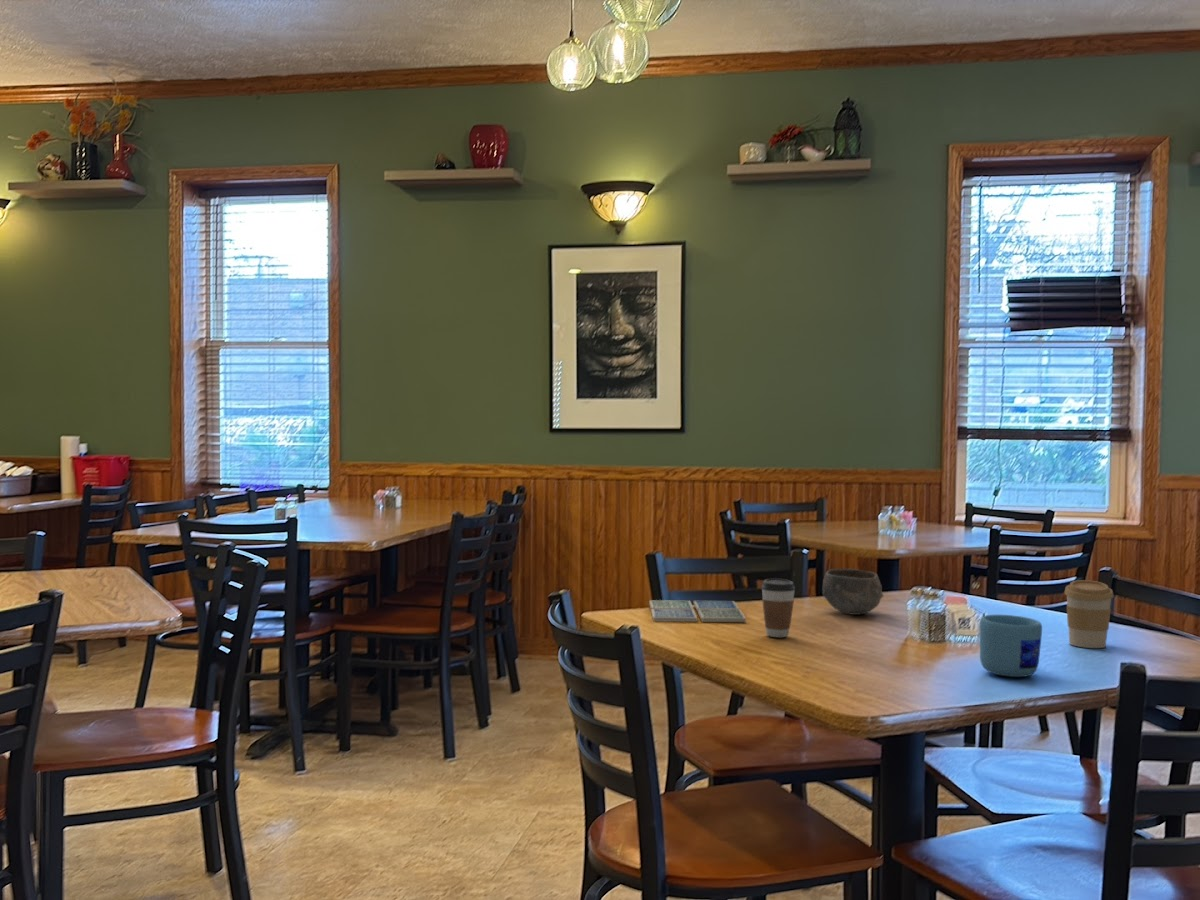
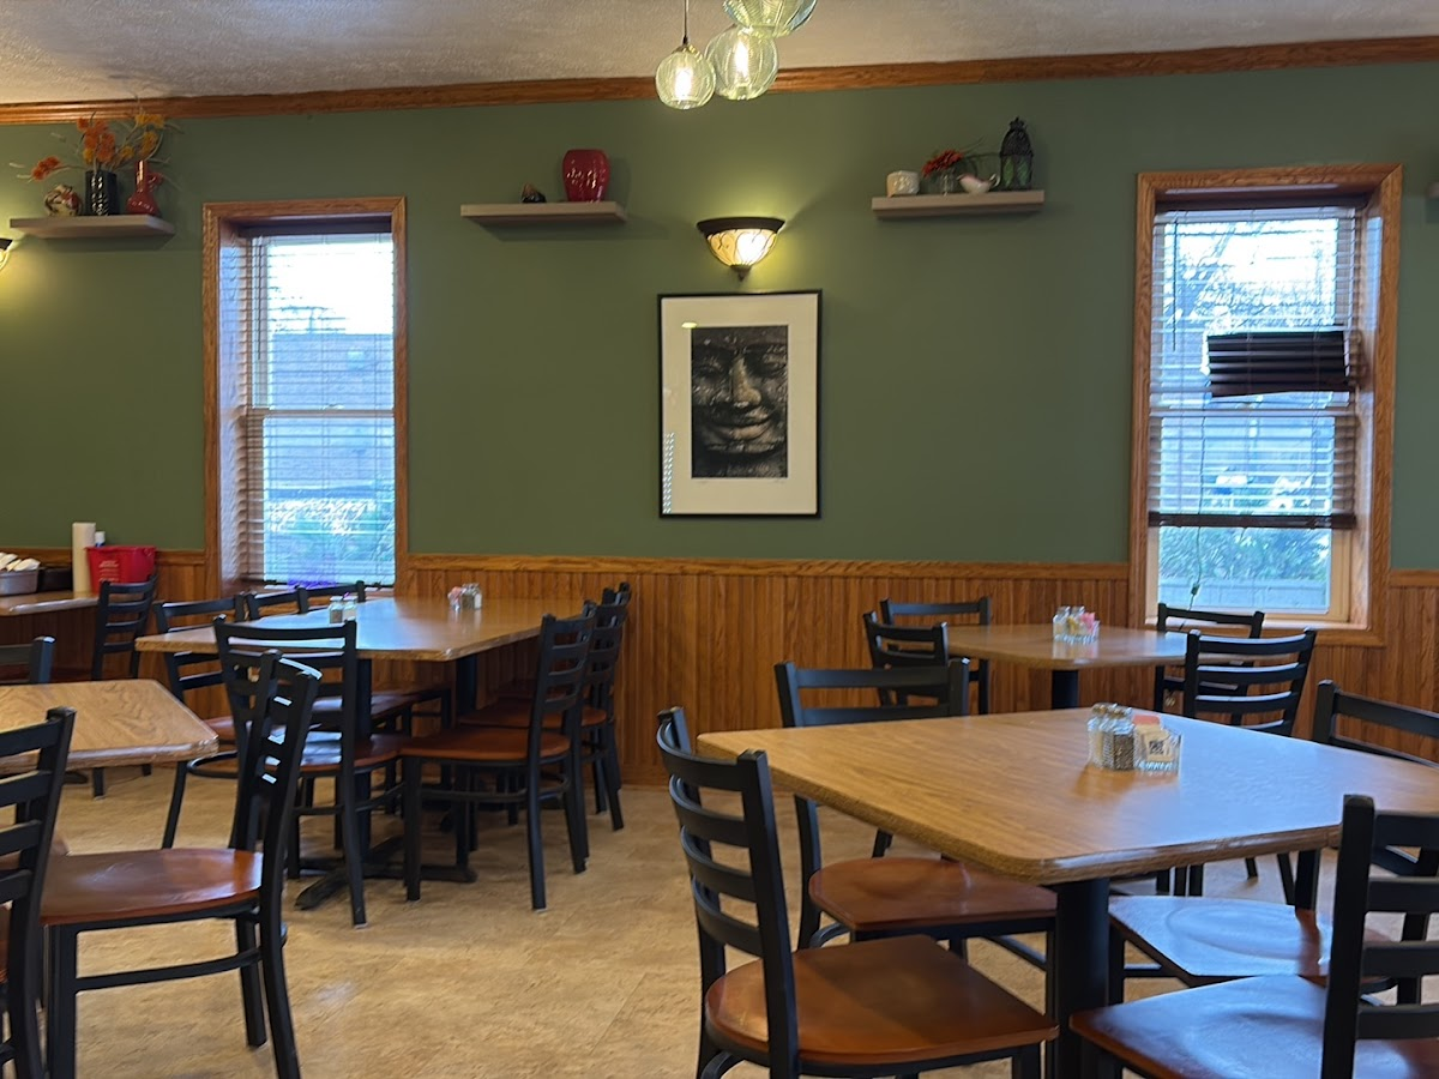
- coffee cup [1063,579,1115,649]
- coffee cup [760,577,796,638]
- mug [979,614,1043,678]
- drink coaster [648,599,747,623]
- bowl [821,568,884,616]
